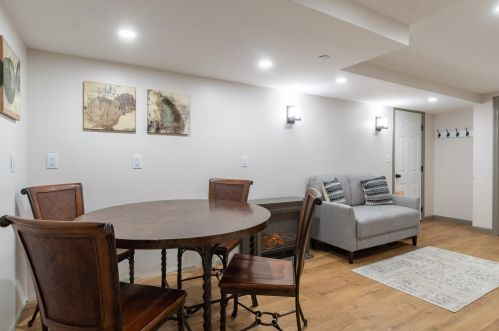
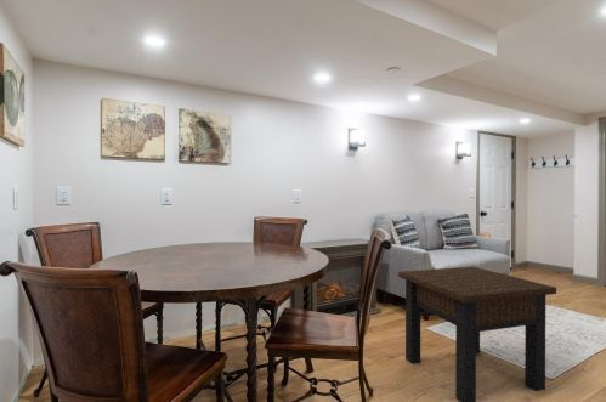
+ side table [397,265,557,402]
